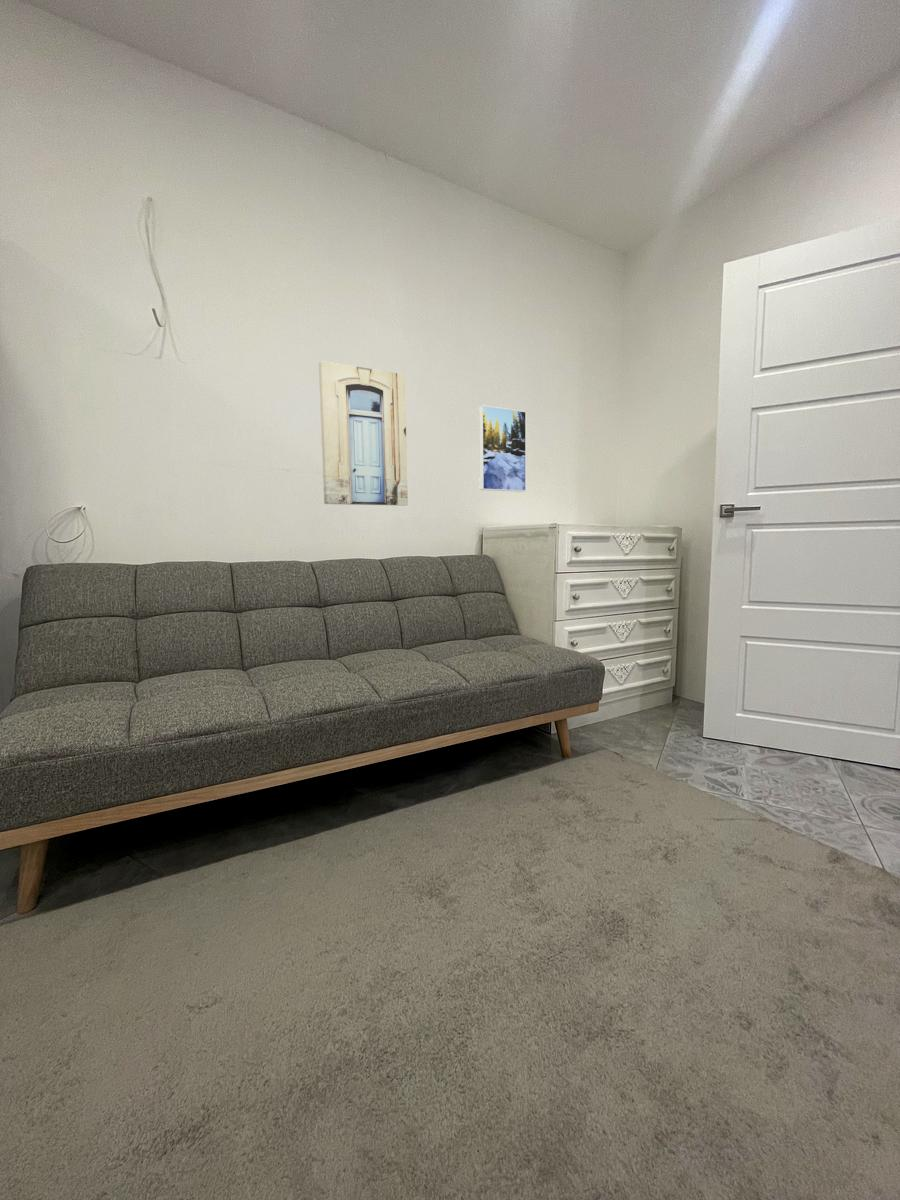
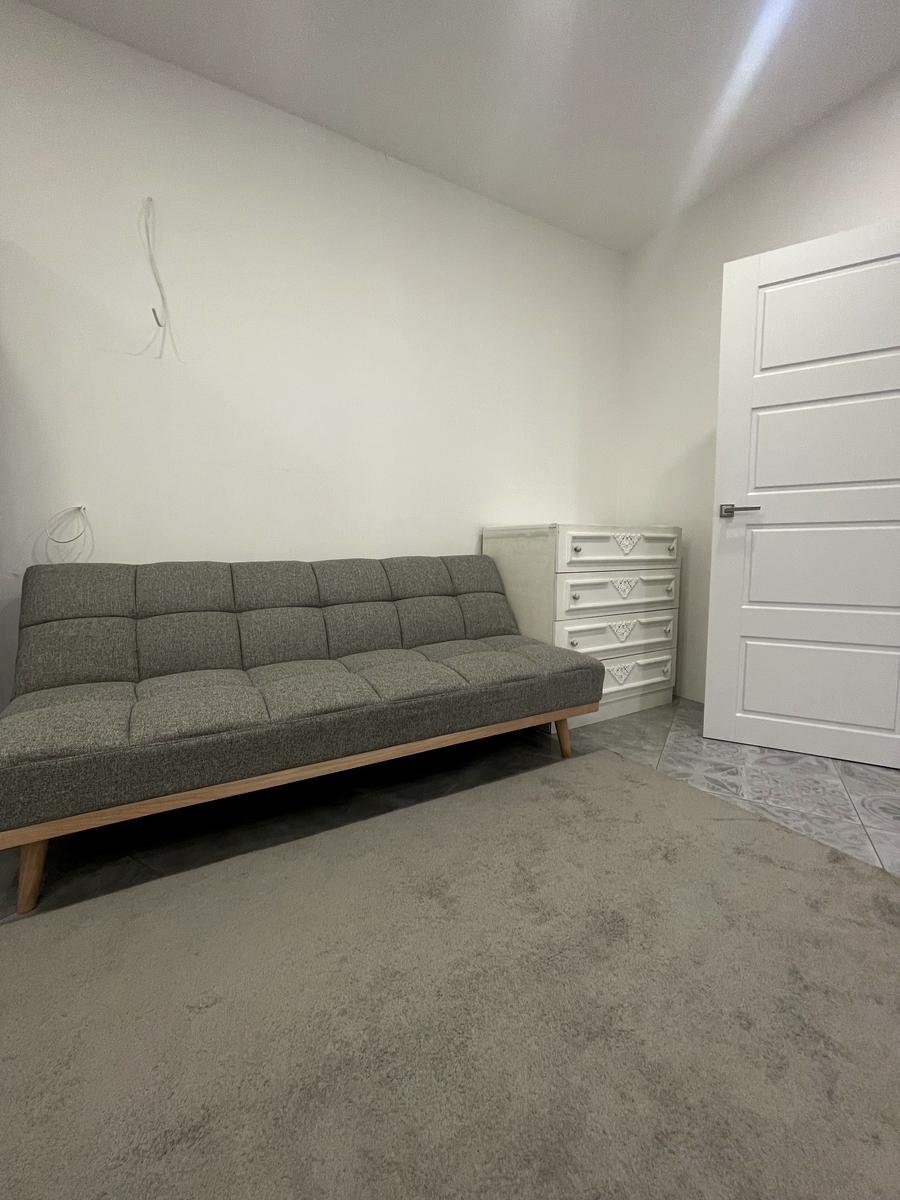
- wall art [317,360,409,507]
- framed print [478,405,527,493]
